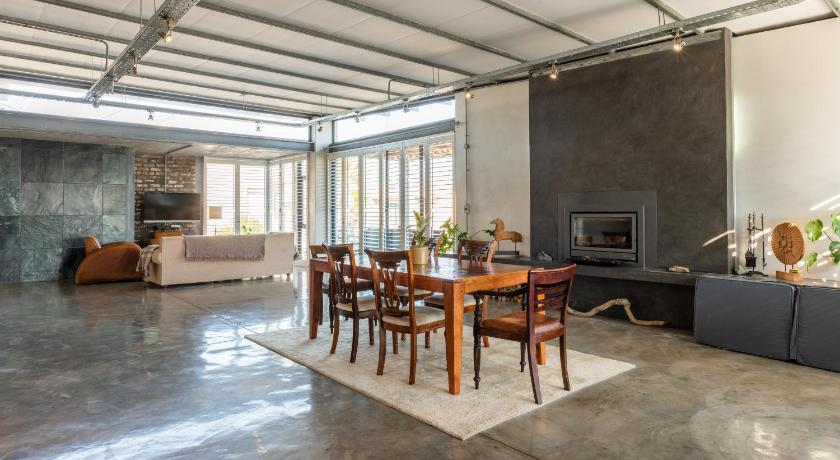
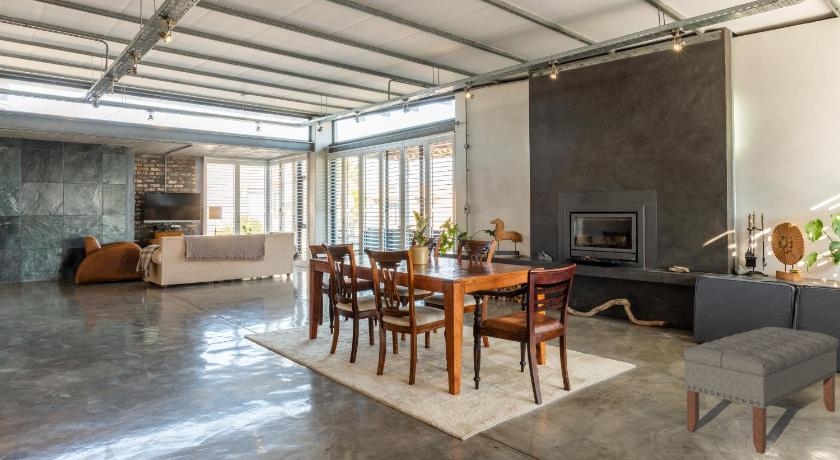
+ bench [681,326,840,455]
